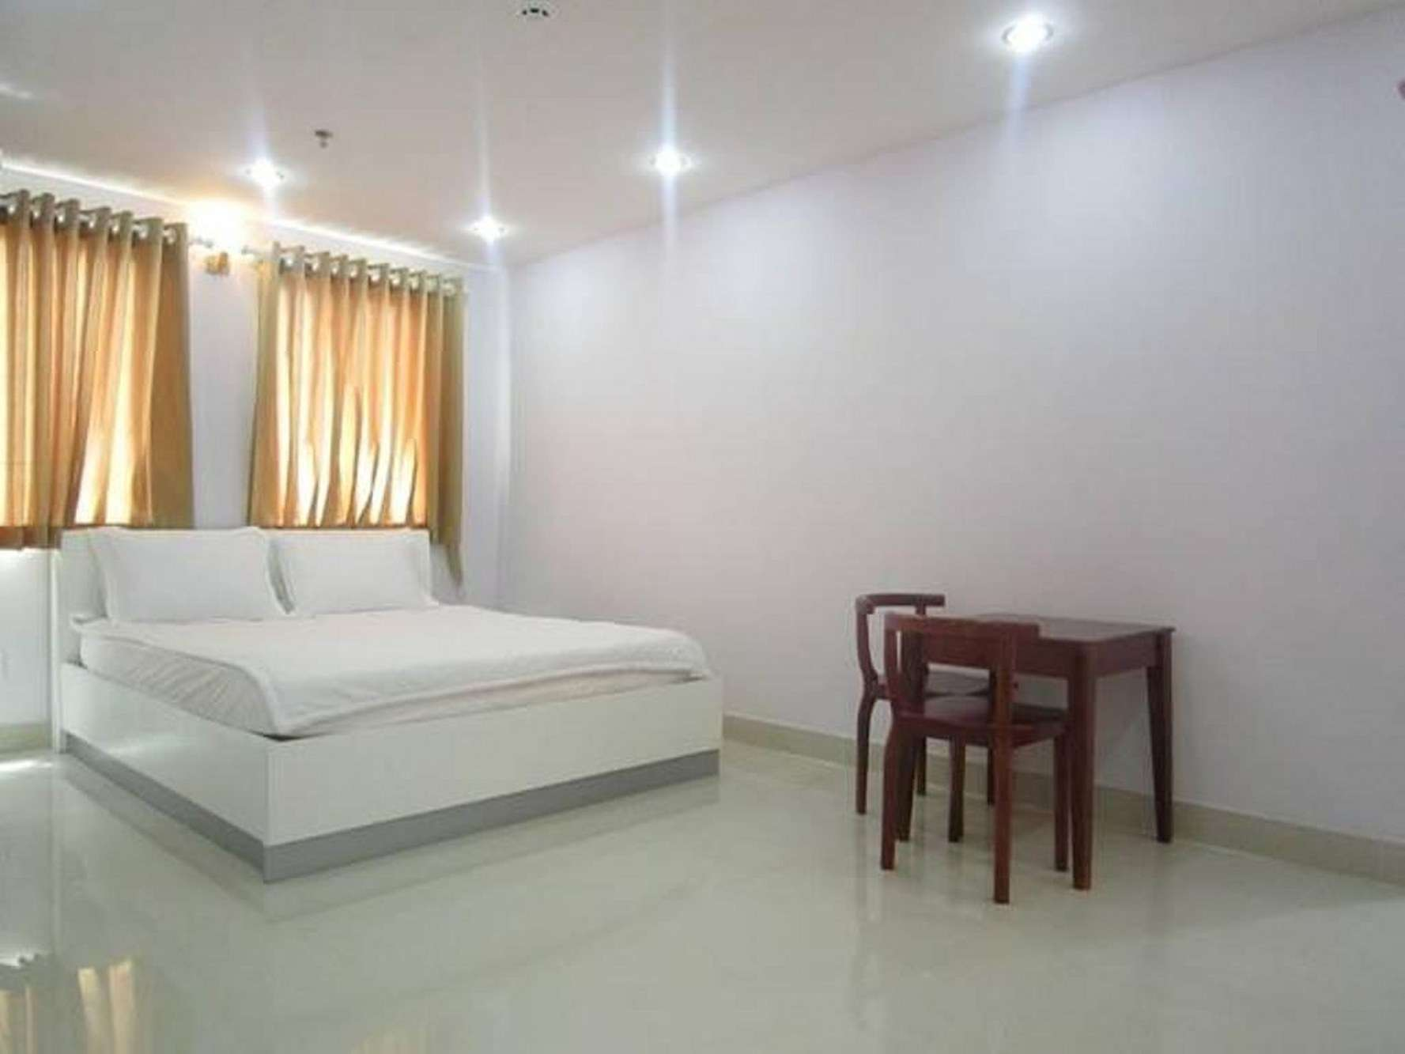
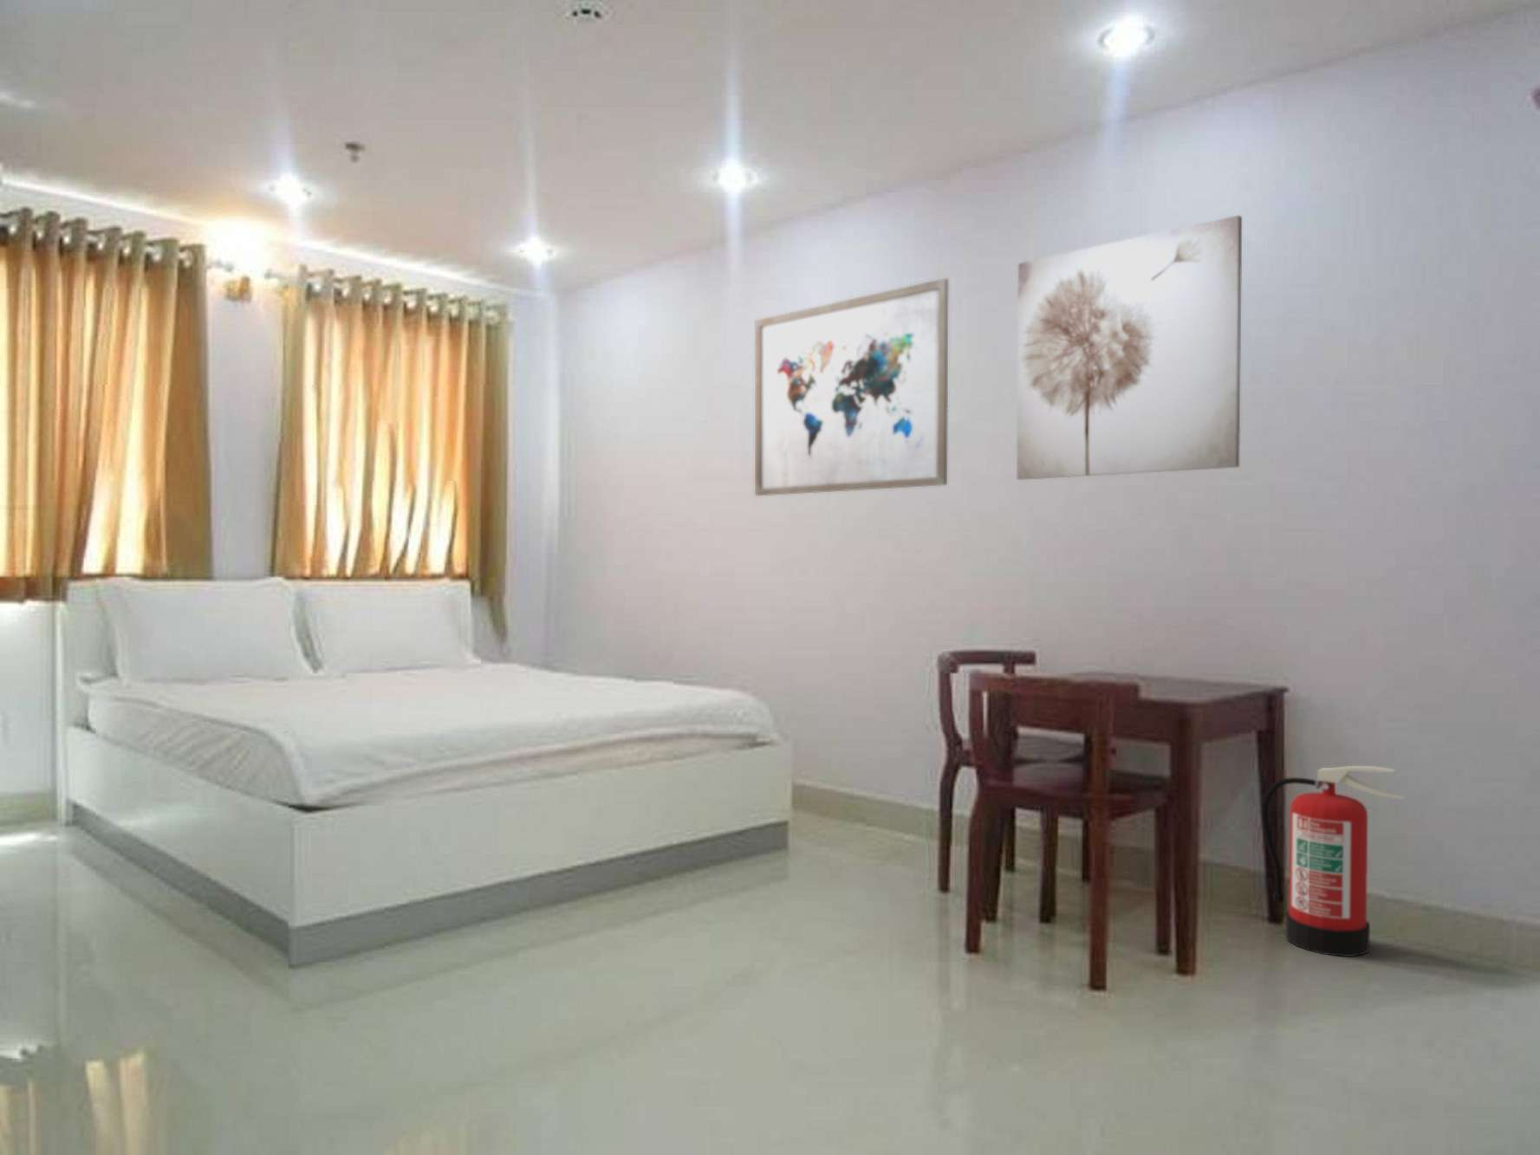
+ wall art [754,278,949,496]
+ fire extinguisher [1260,766,1405,957]
+ wall art [1016,214,1243,480]
